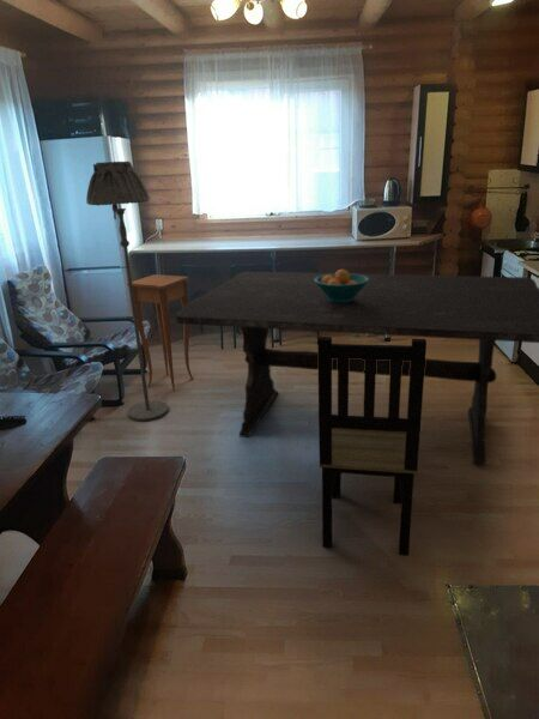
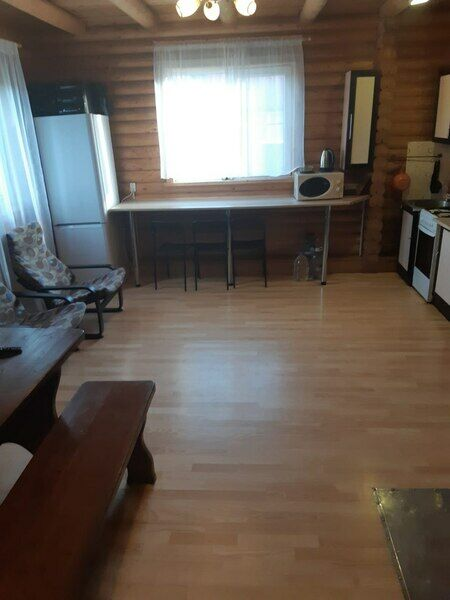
- fruit bowl [314,268,369,303]
- dining chair [316,336,428,556]
- dining table [174,271,539,467]
- side table [126,273,194,392]
- floor lamp [85,161,170,422]
